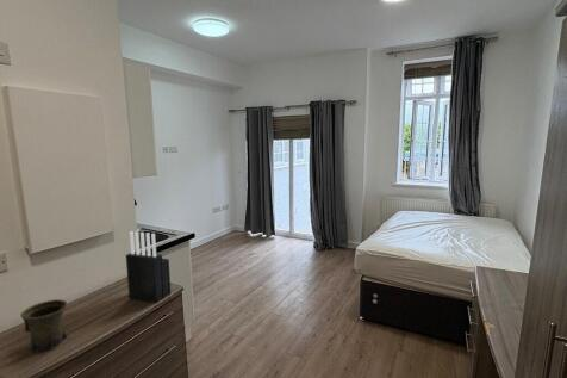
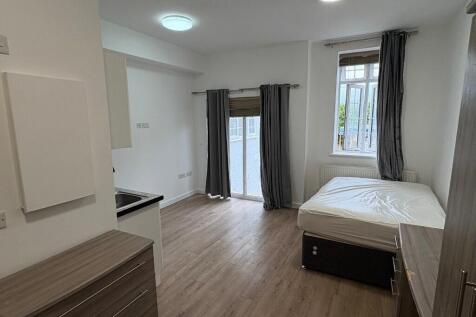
- knife block [125,230,172,304]
- mug [20,298,68,353]
